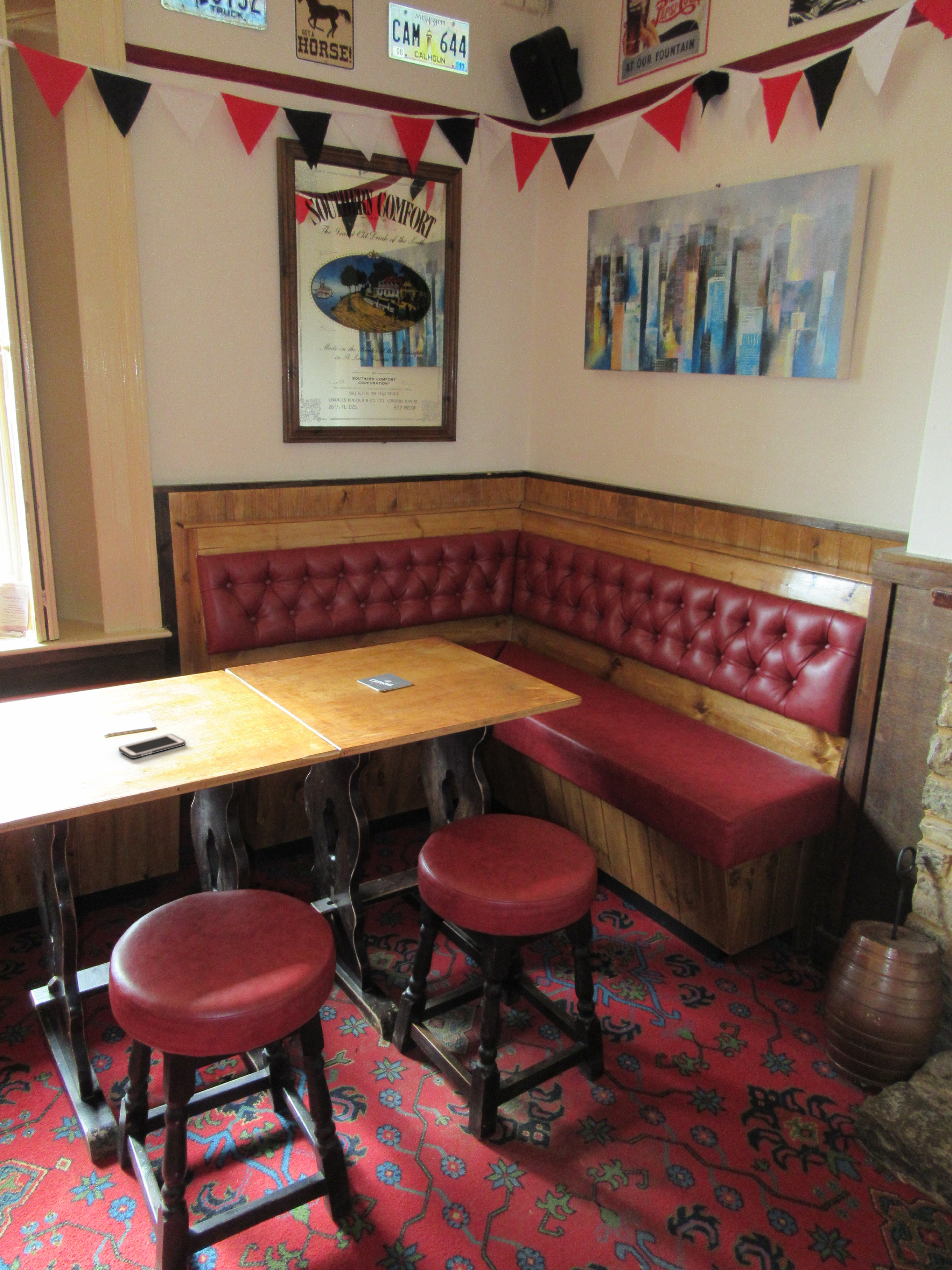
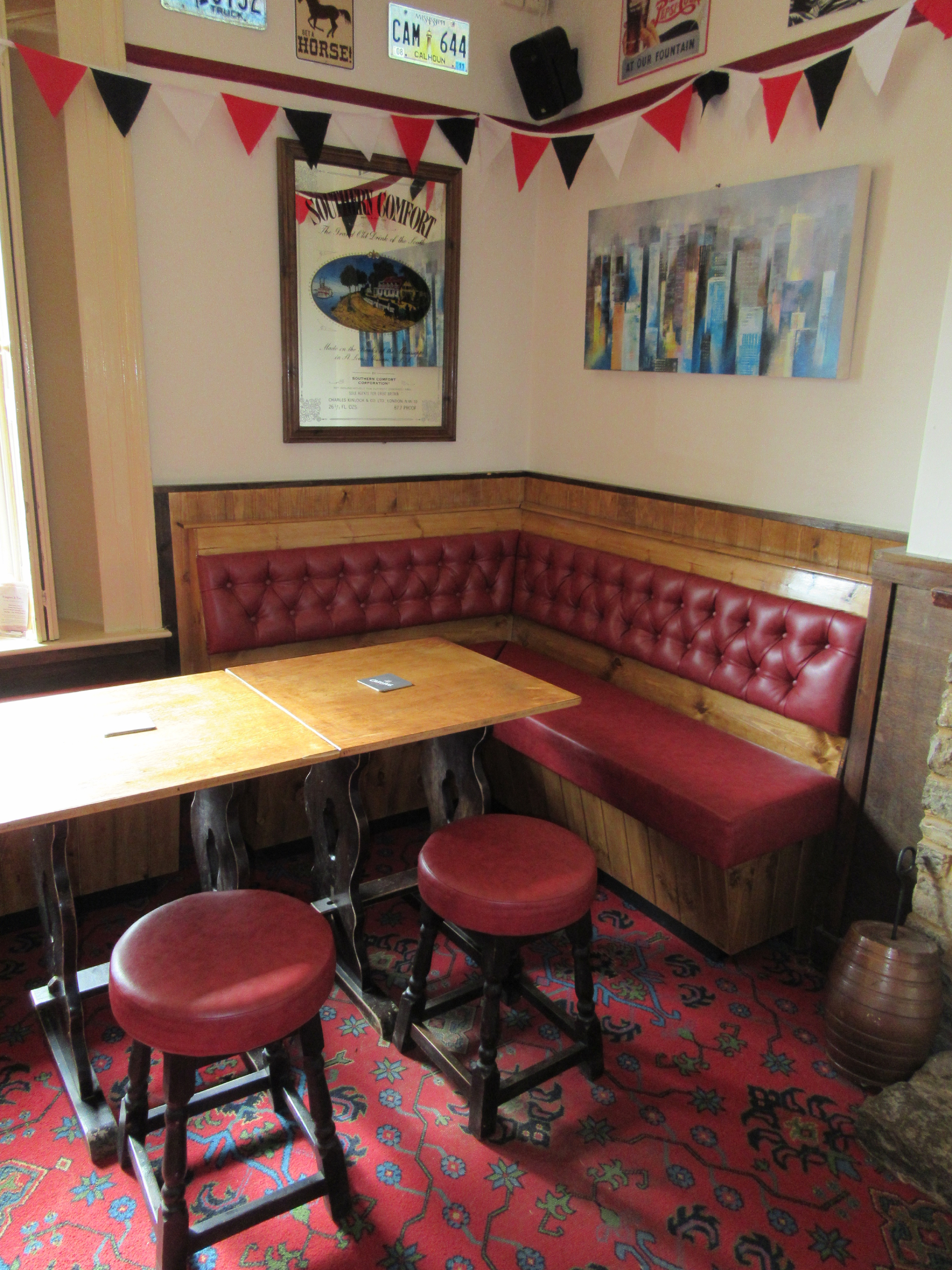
- cell phone [118,734,186,759]
